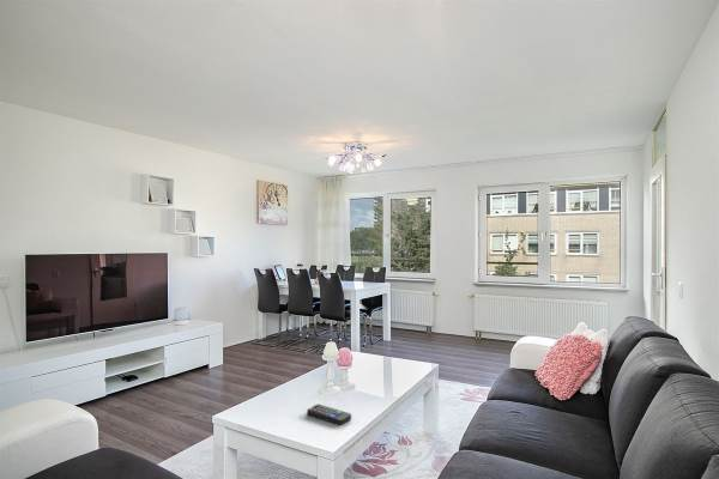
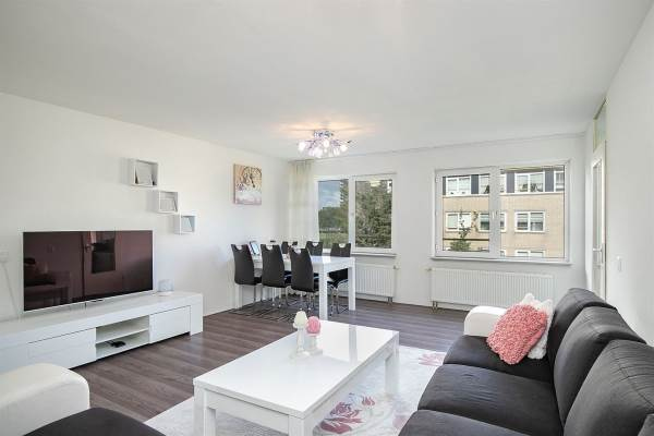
- remote control [306,402,352,426]
